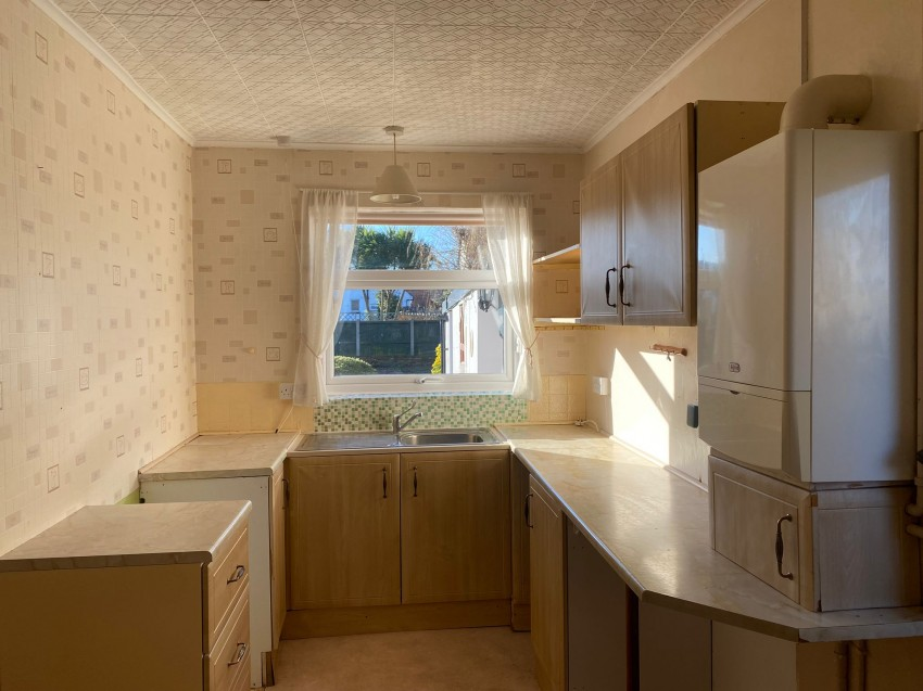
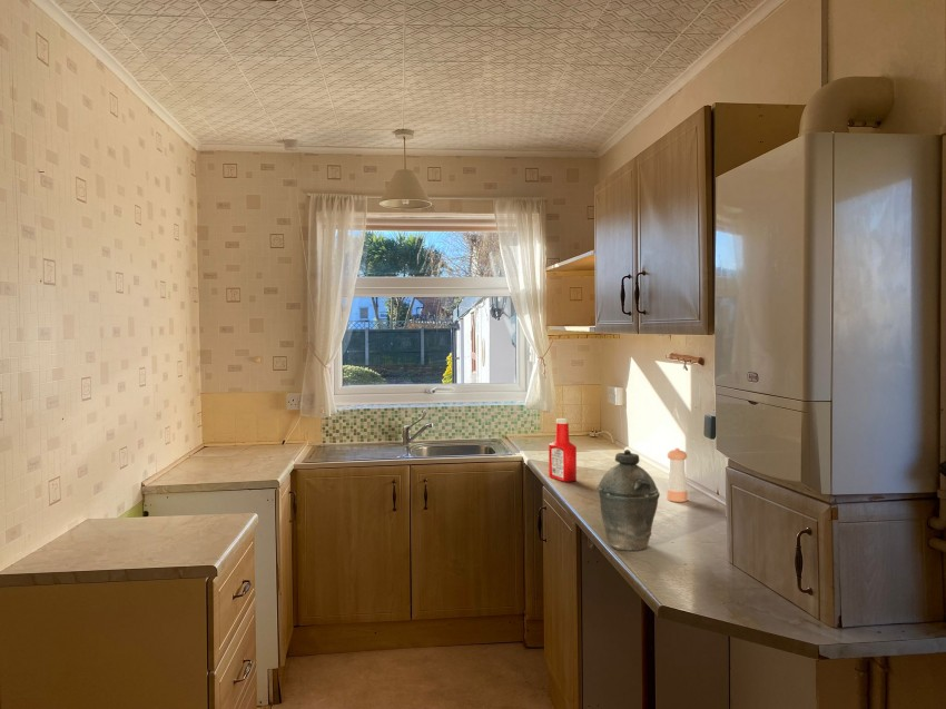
+ soap bottle [548,417,578,483]
+ pepper shaker [666,447,689,503]
+ kettle [597,449,661,552]
